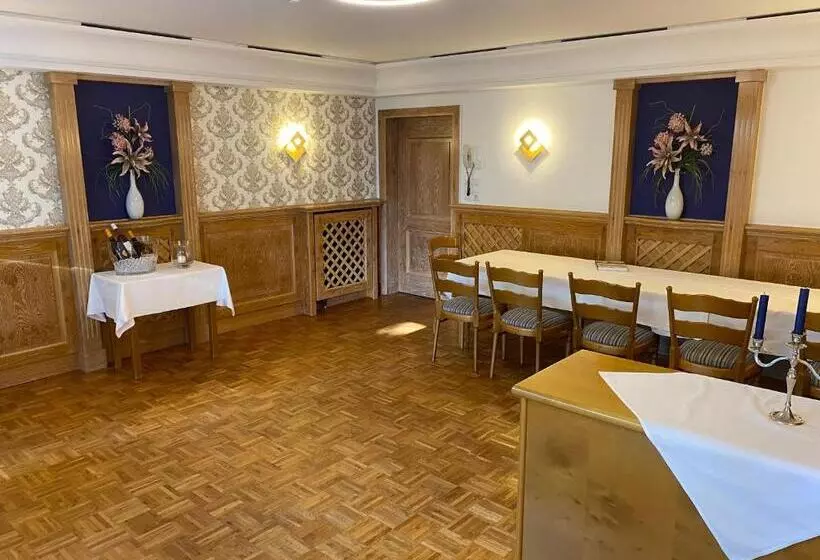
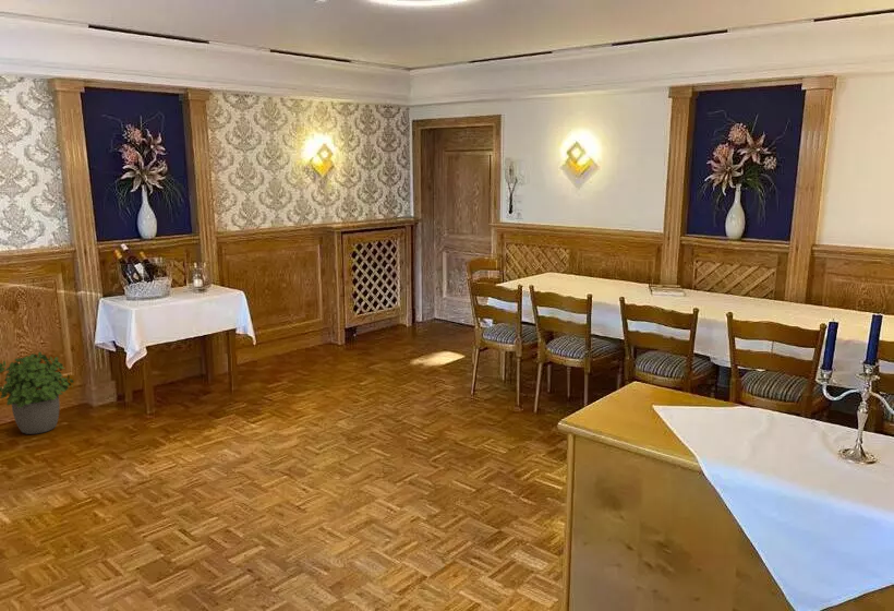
+ potted plant [0,351,75,435]
